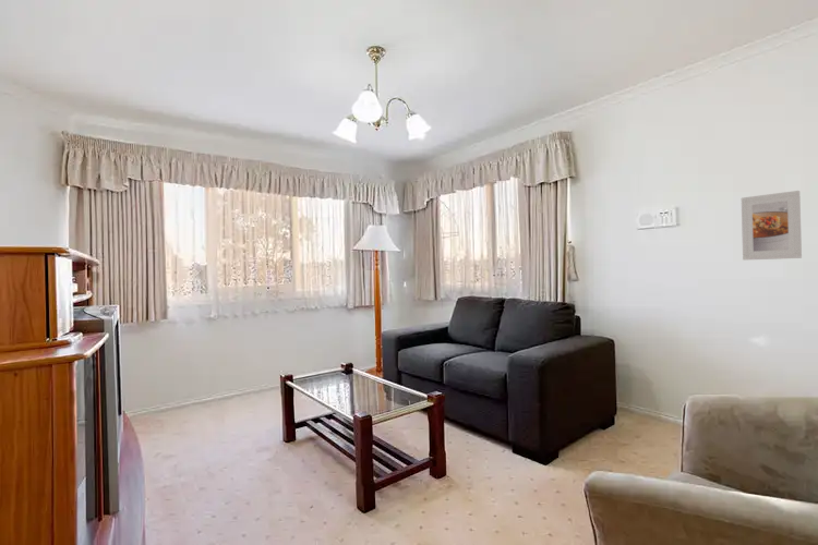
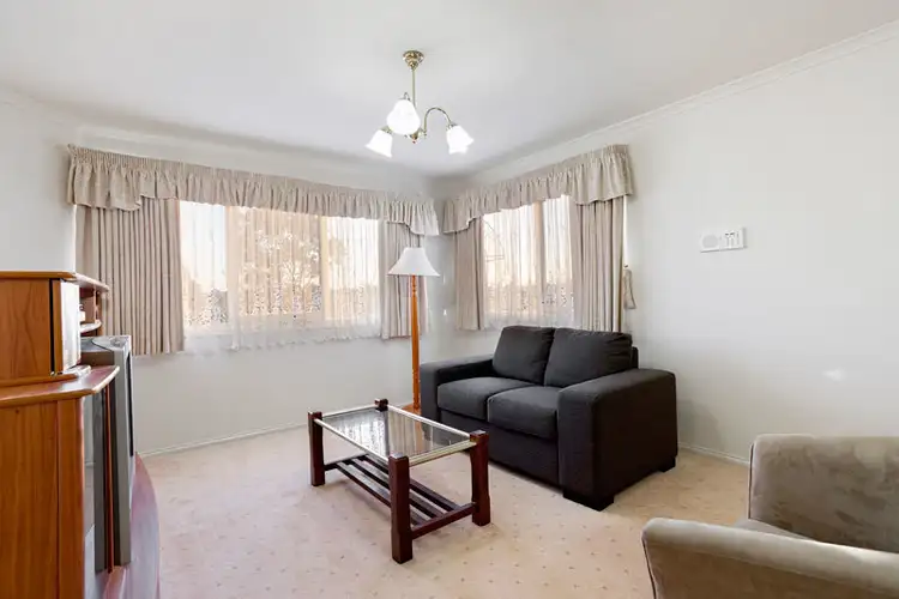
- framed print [741,190,803,262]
